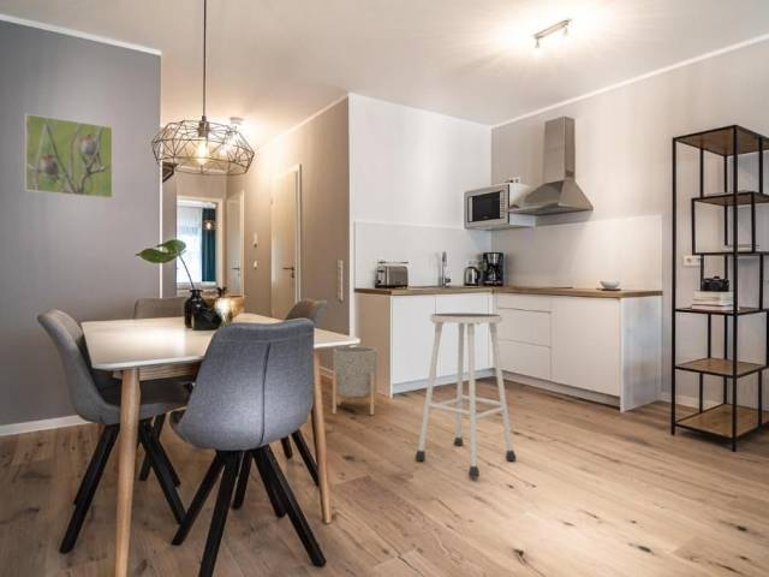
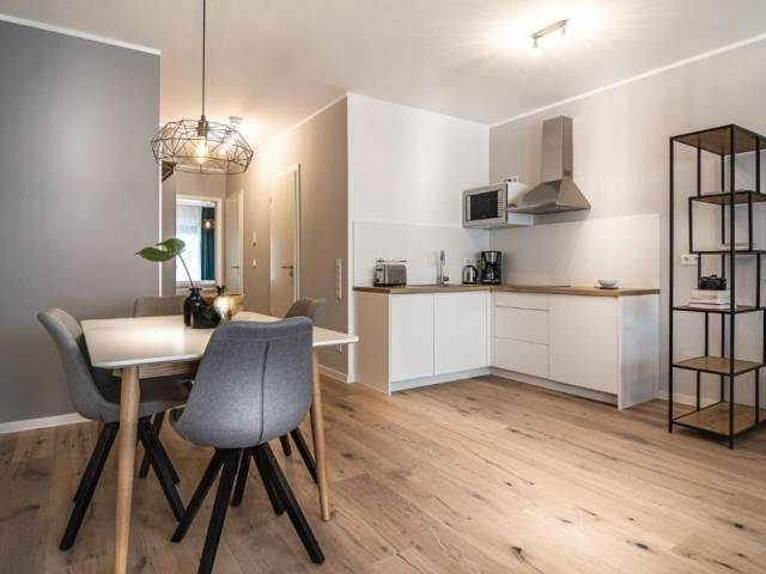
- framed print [24,112,114,200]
- stool [415,313,518,480]
- planter [332,346,378,416]
